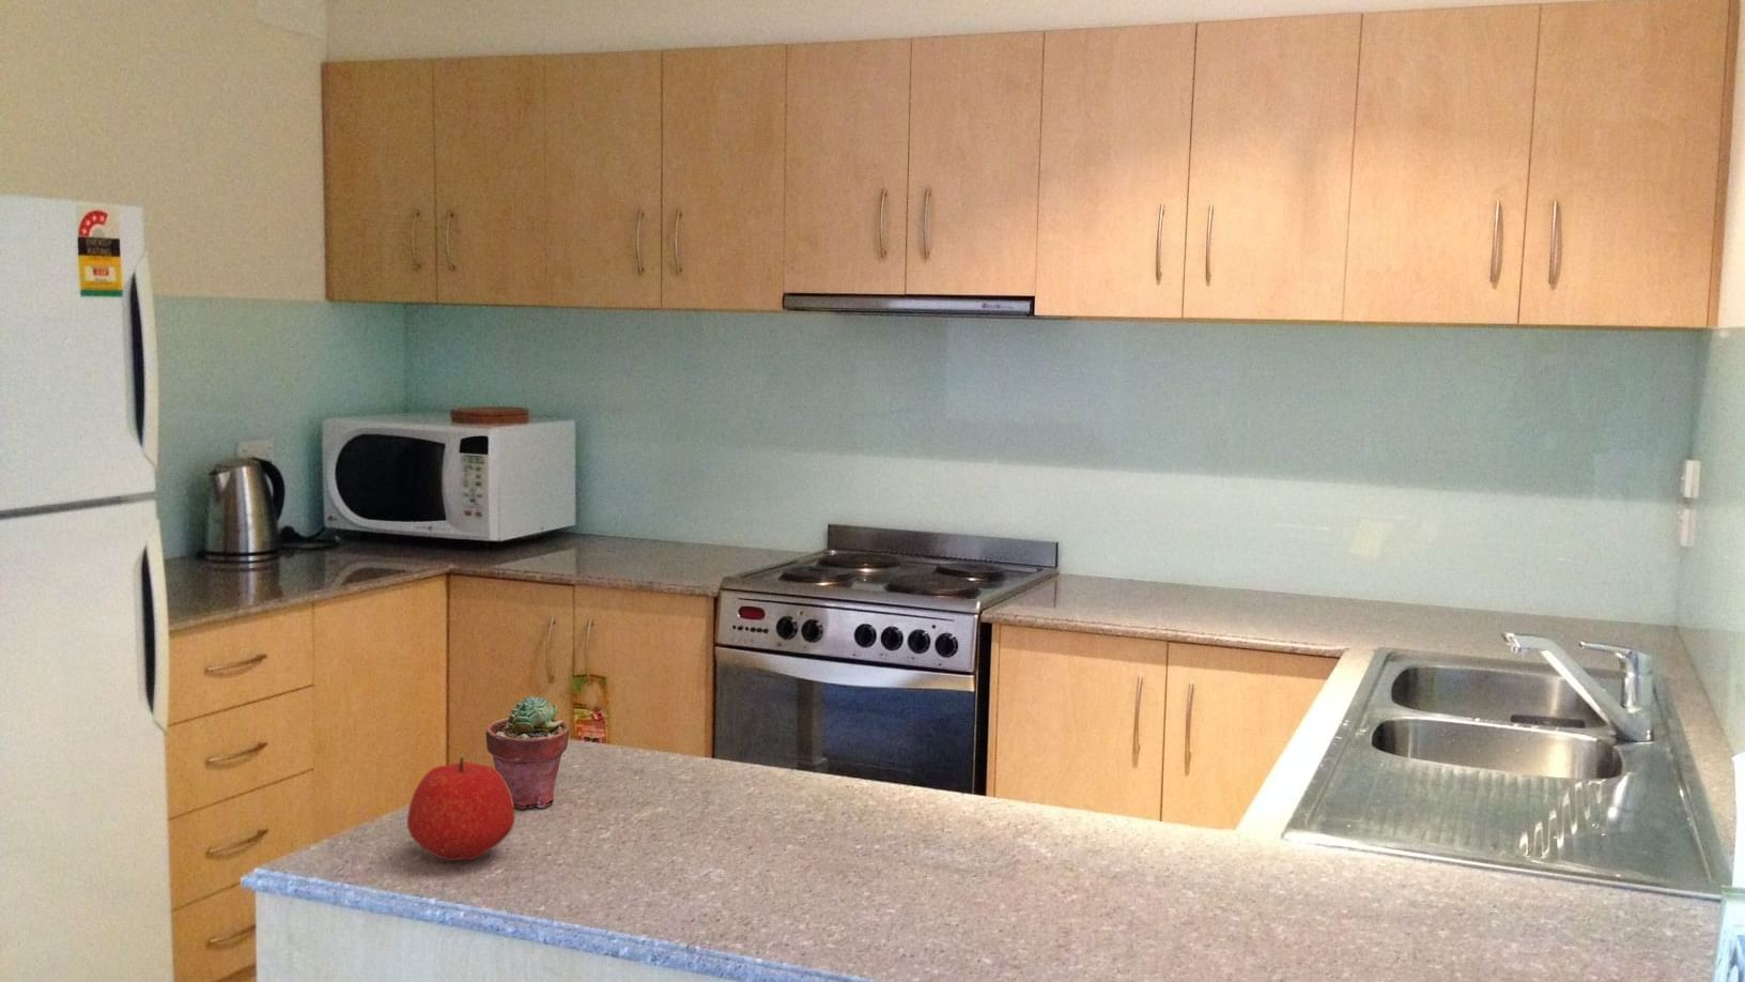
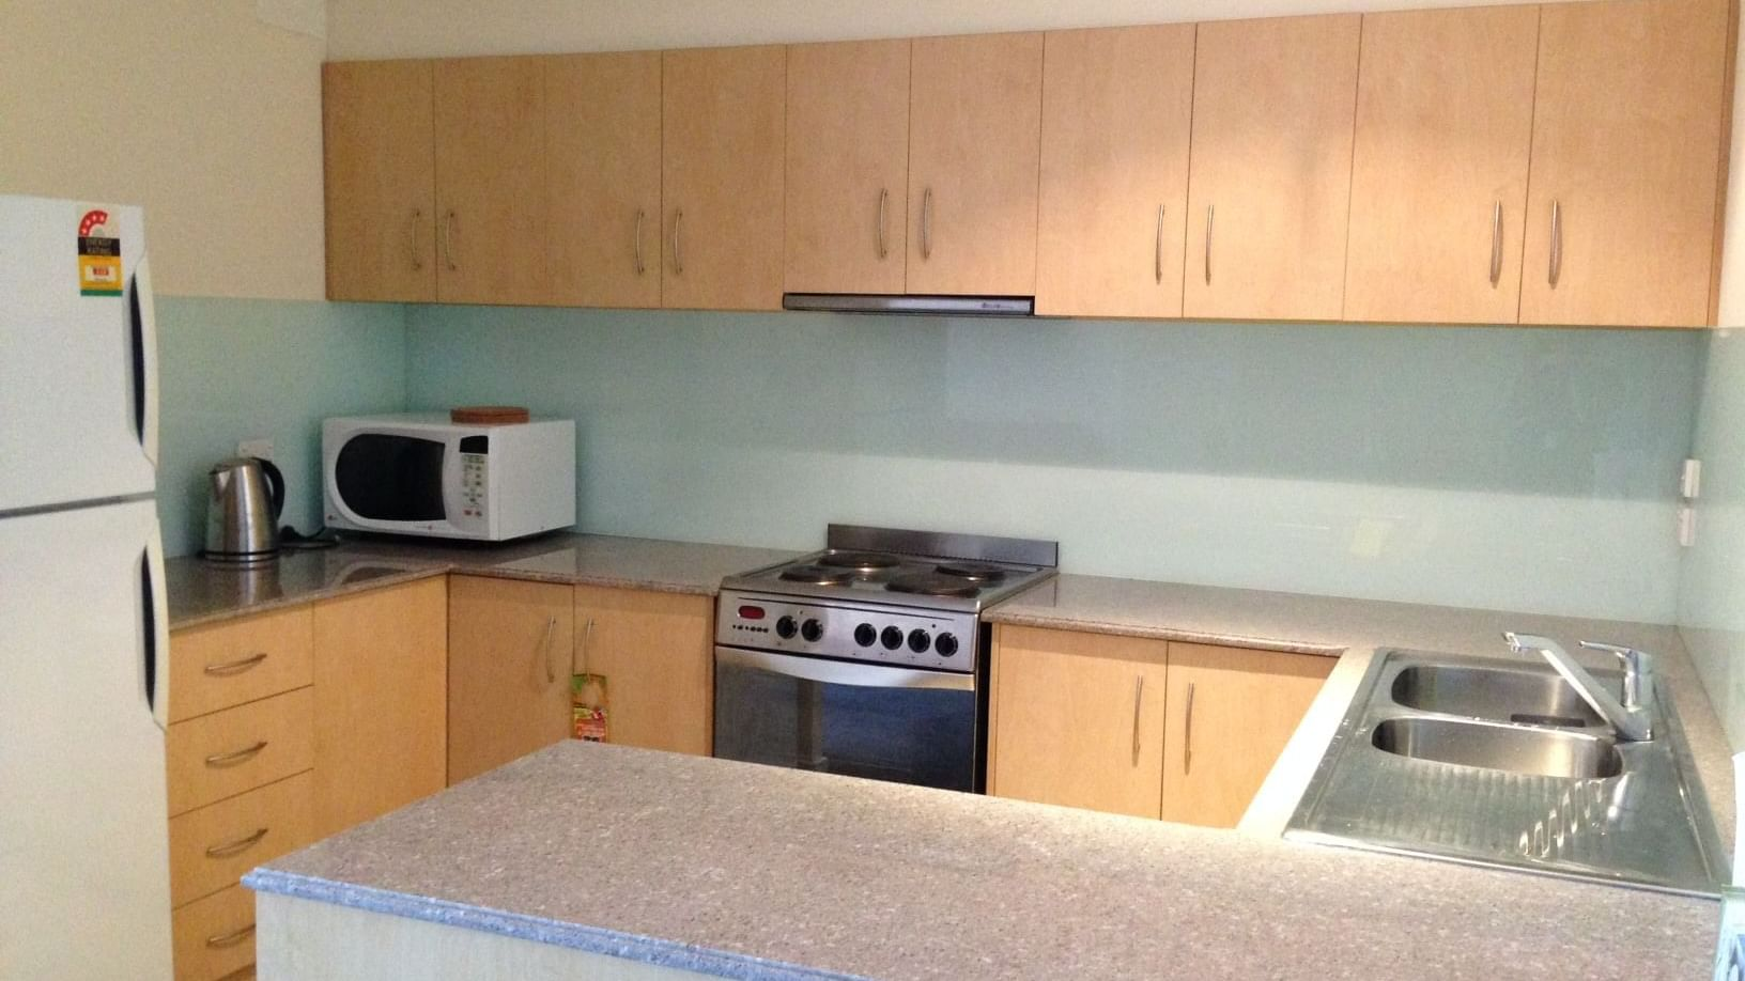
- potted succulent [485,695,570,809]
- apple [406,757,515,862]
